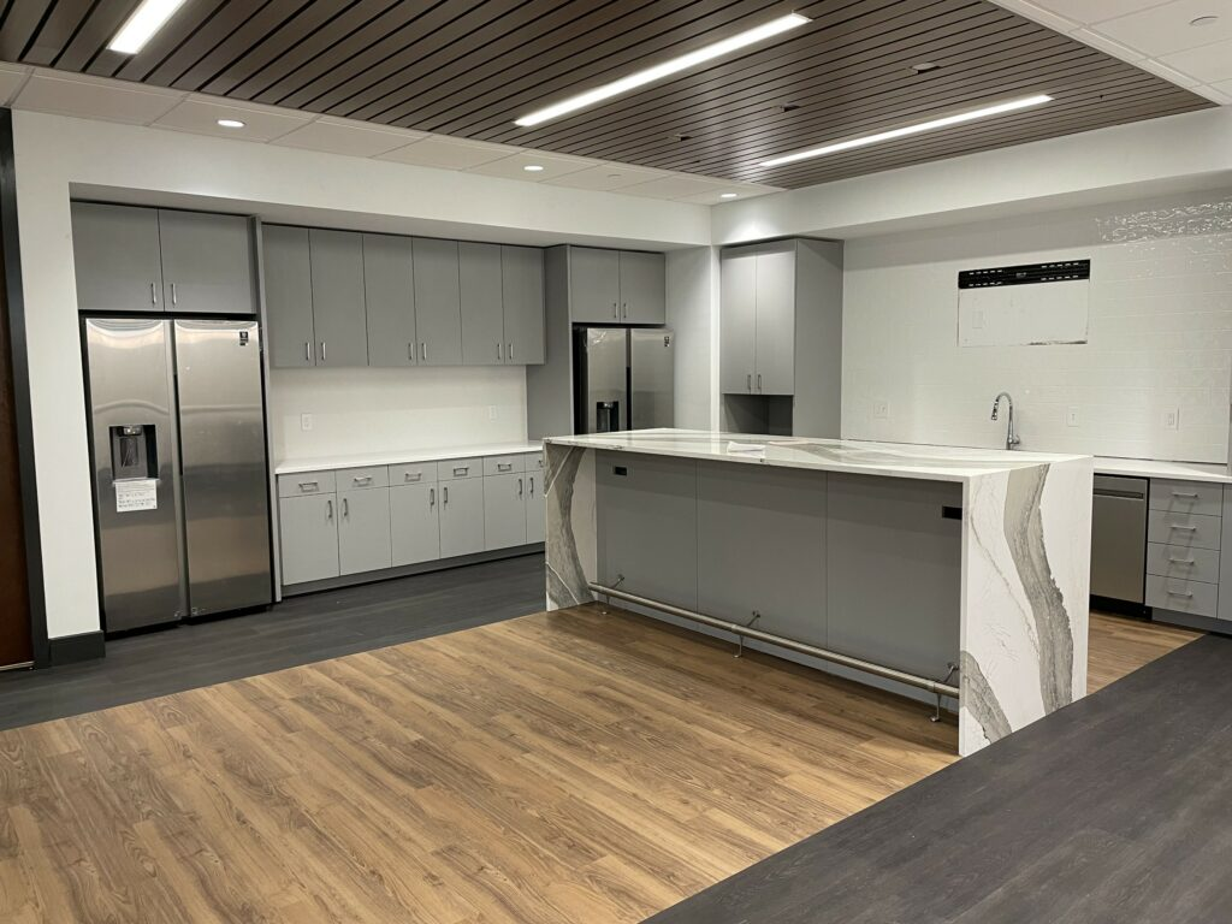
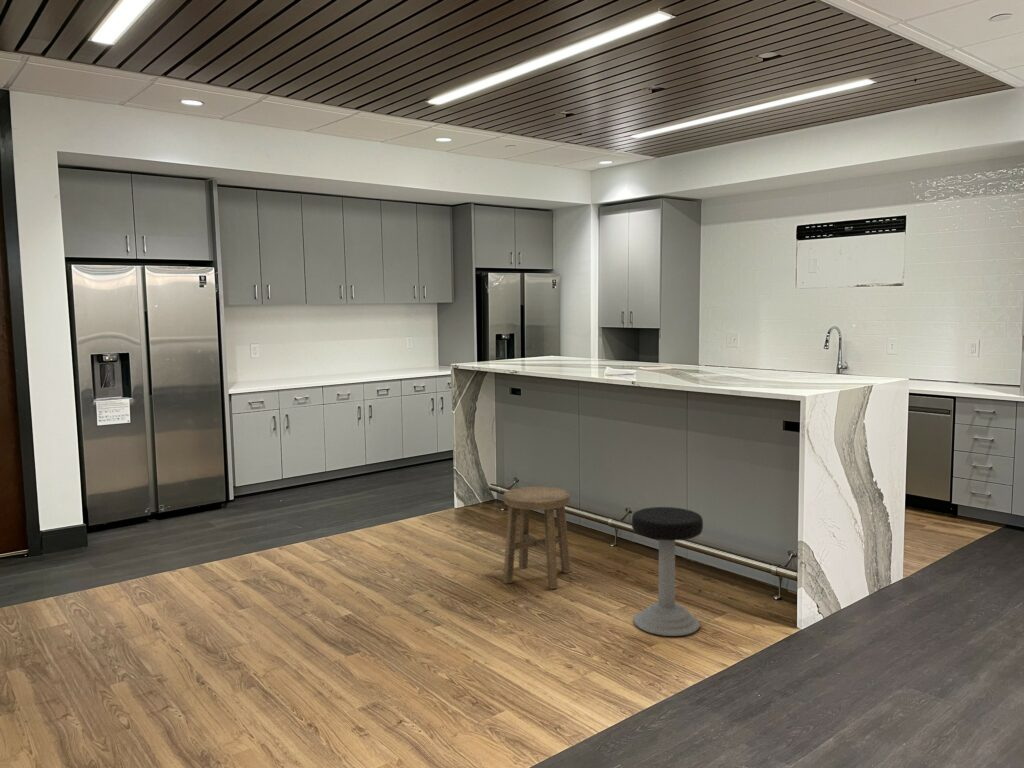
+ stool [502,485,572,590]
+ stool [631,506,704,637]
